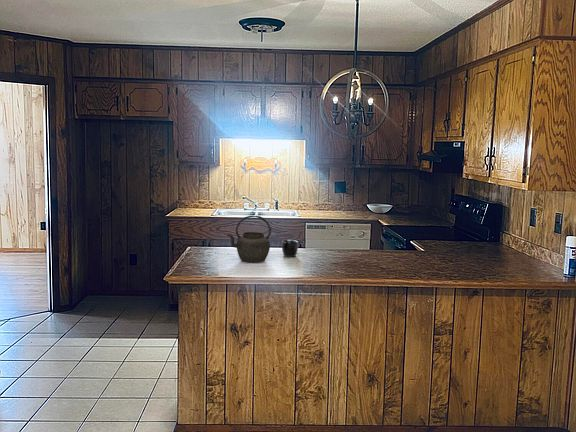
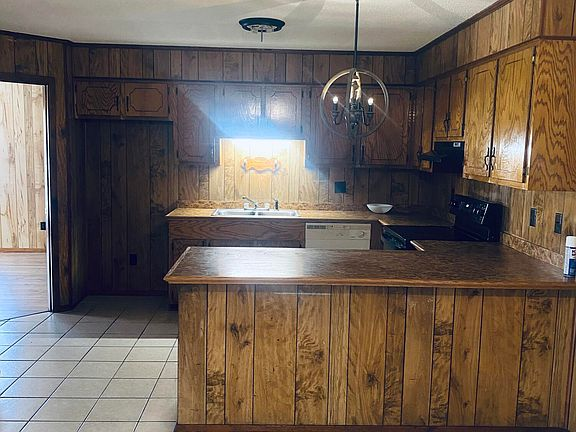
- kettle [225,215,272,264]
- mug [281,239,299,258]
